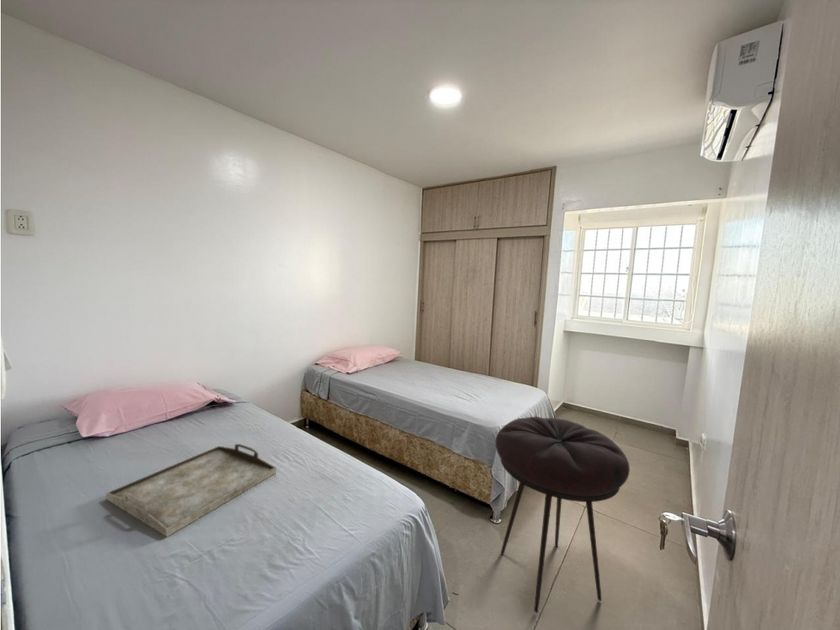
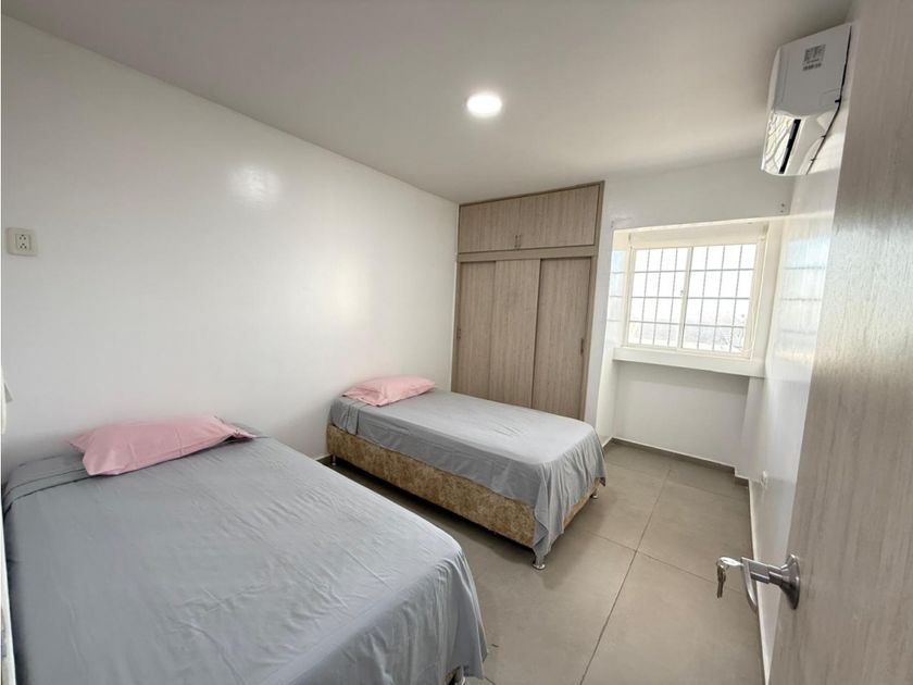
- stool [495,416,631,614]
- serving tray [105,443,278,538]
